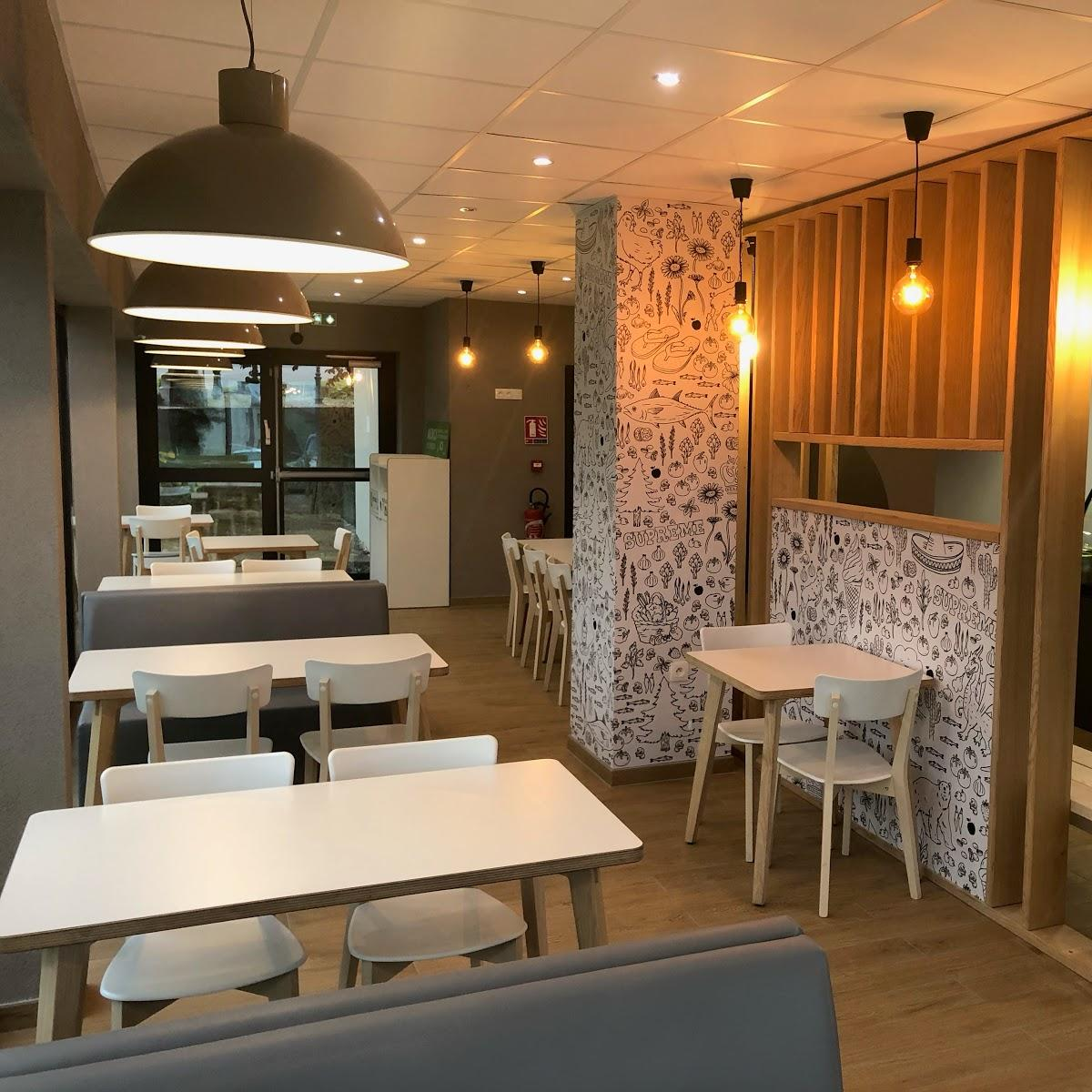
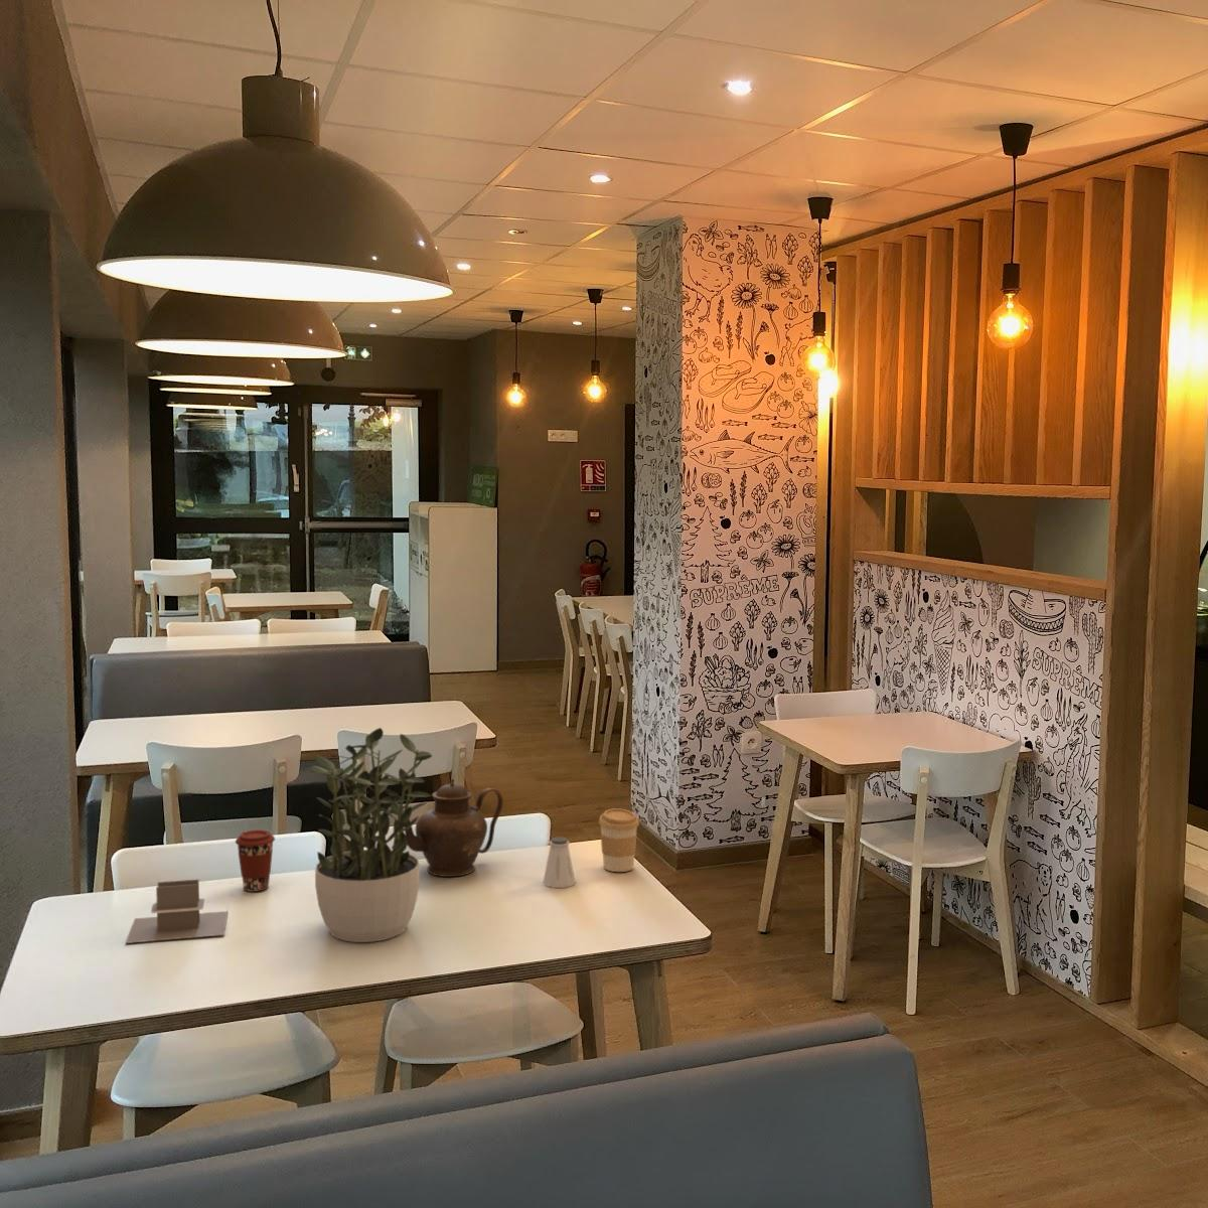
+ napkin holder [125,878,229,945]
+ saltshaker [542,835,576,889]
+ coffee cup [235,829,275,893]
+ potted plant [308,727,434,944]
+ teapot [388,778,504,878]
+ coffee cup [598,808,641,873]
